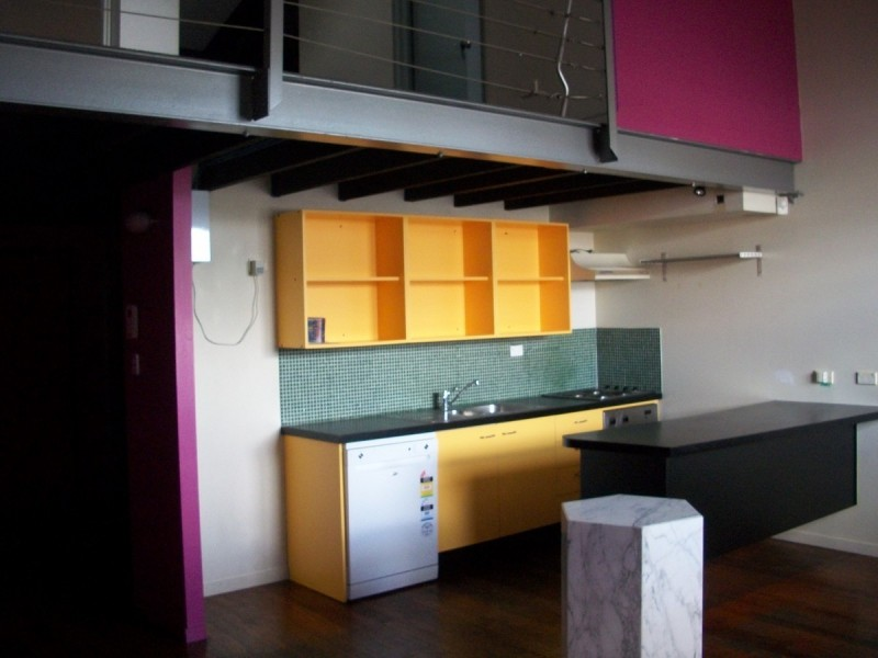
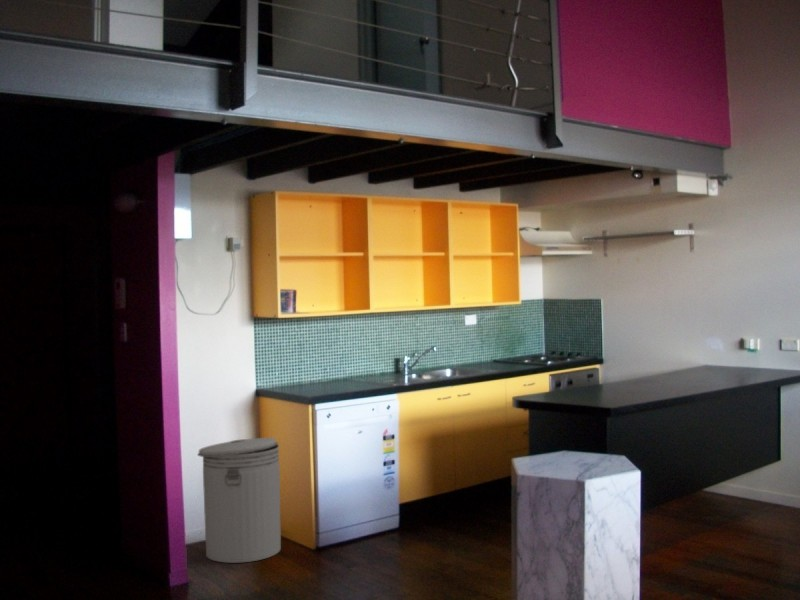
+ can [196,437,282,564]
